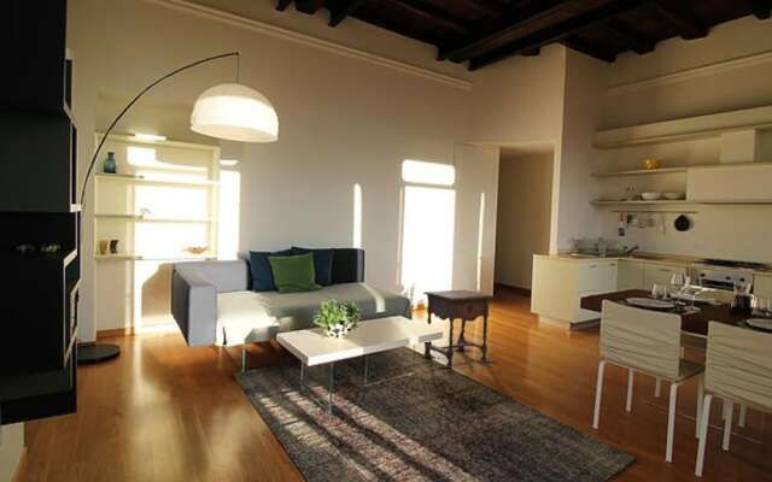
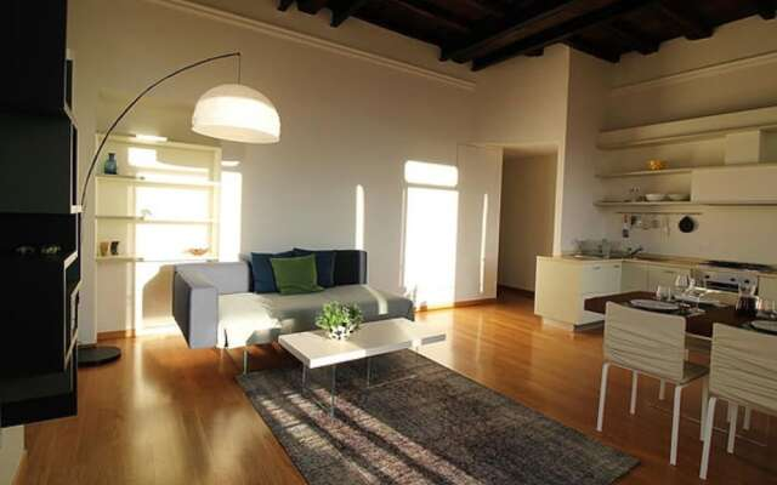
- side table [420,289,496,369]
